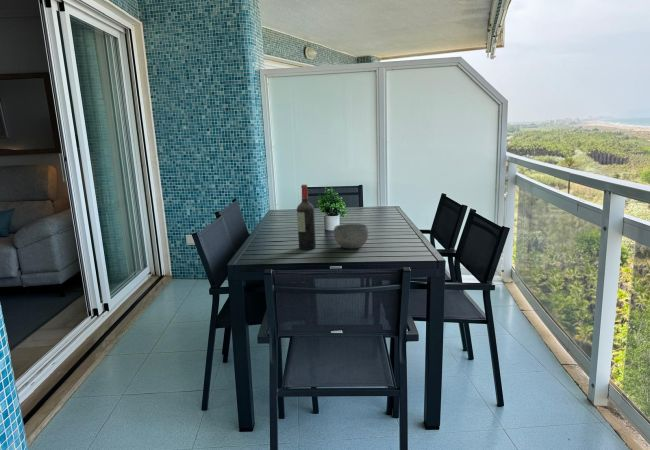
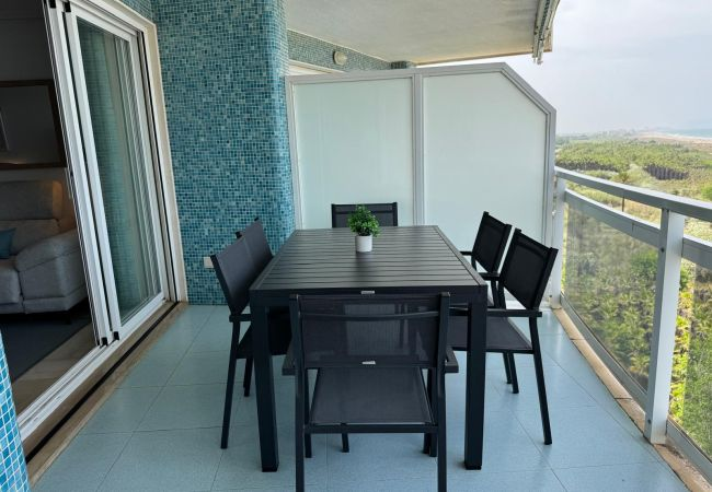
- wine bottle [296,184,317,251]
- bowl [333,223,370,249]
